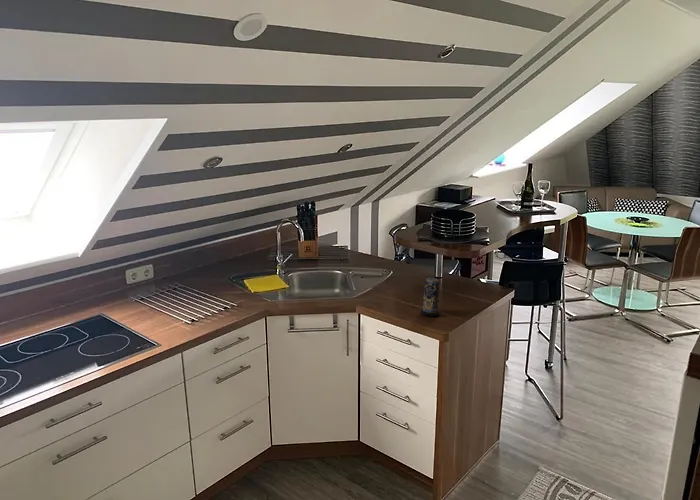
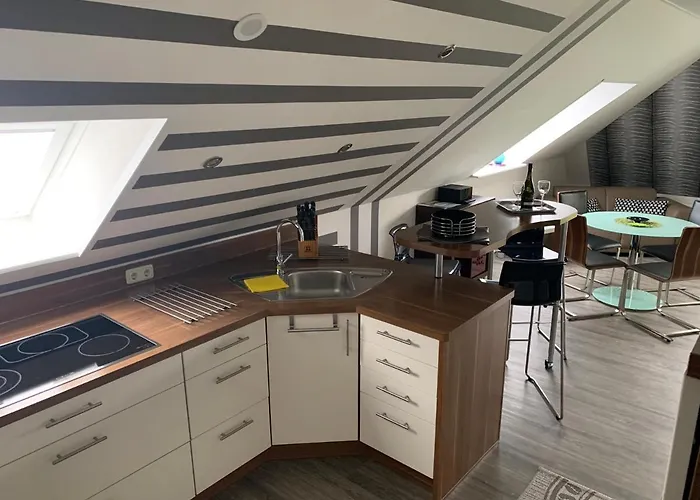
- candle [420,277,441,317]
